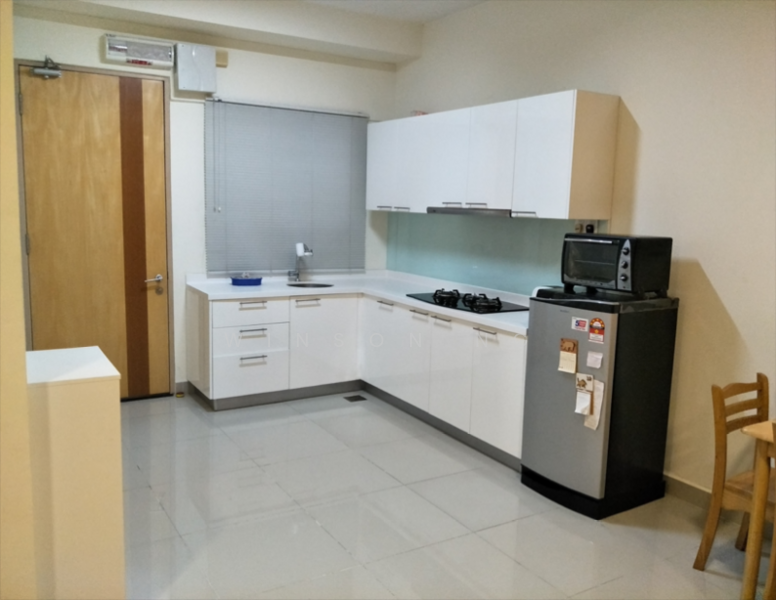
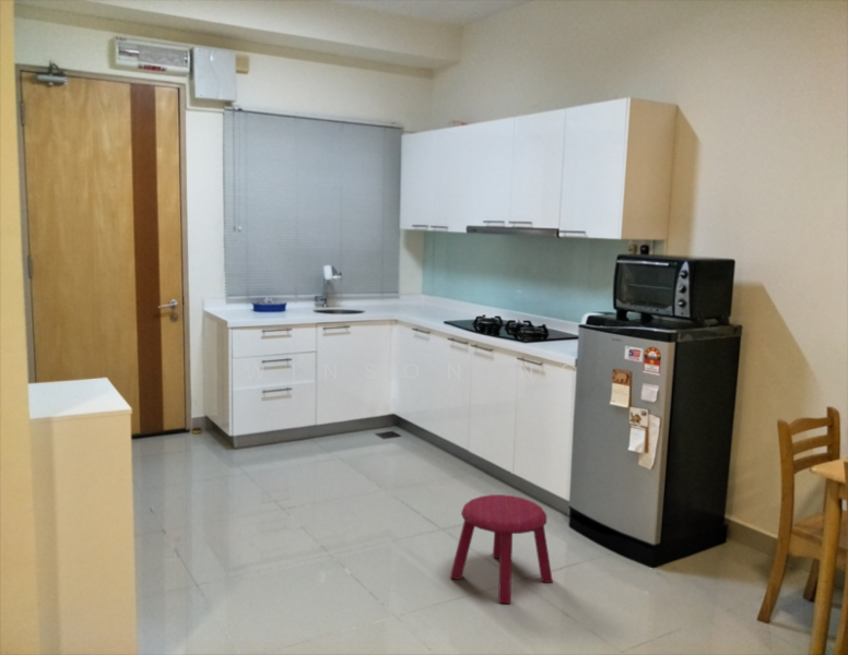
+ stool [449,493,554,605]
